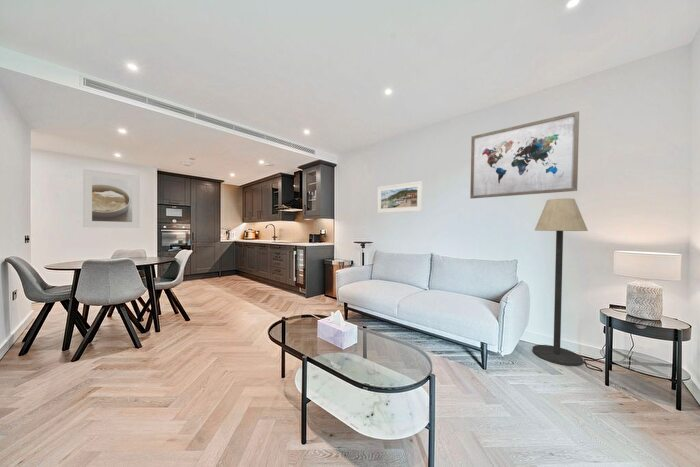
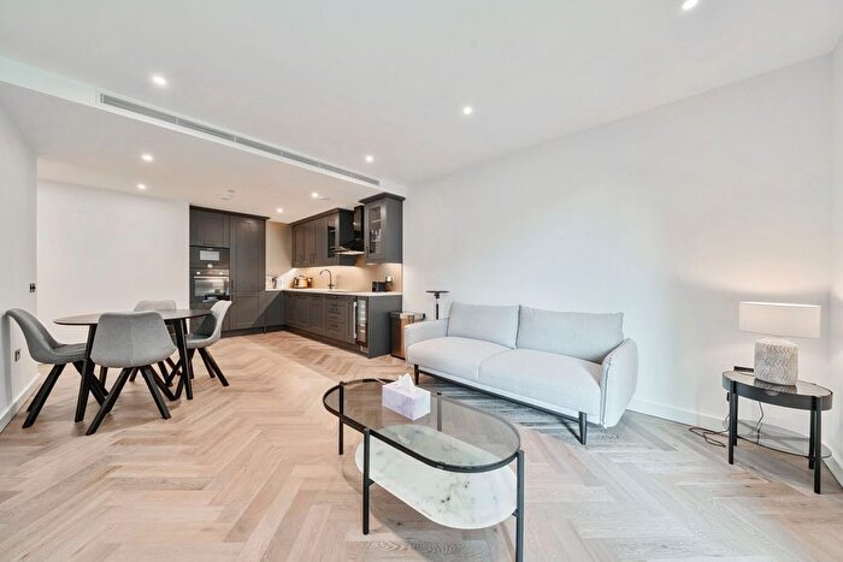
- wall art [469,110,580,200]
- floor lamp [531,197,589,367]
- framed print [376,180,424,214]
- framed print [82,168,141,229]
